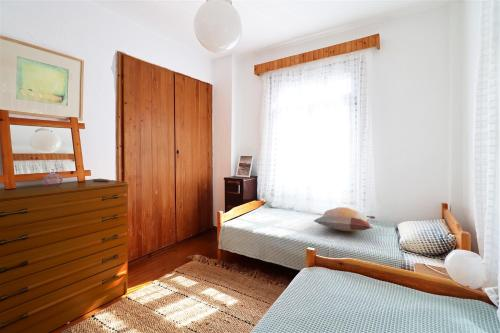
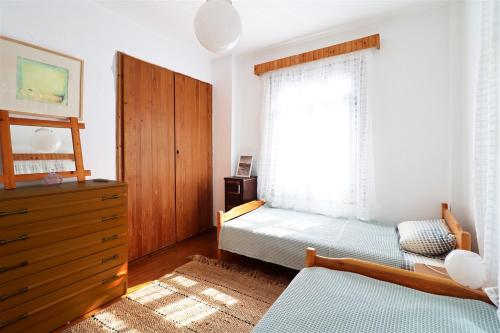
- decorative pillow [313,206,376,232]
